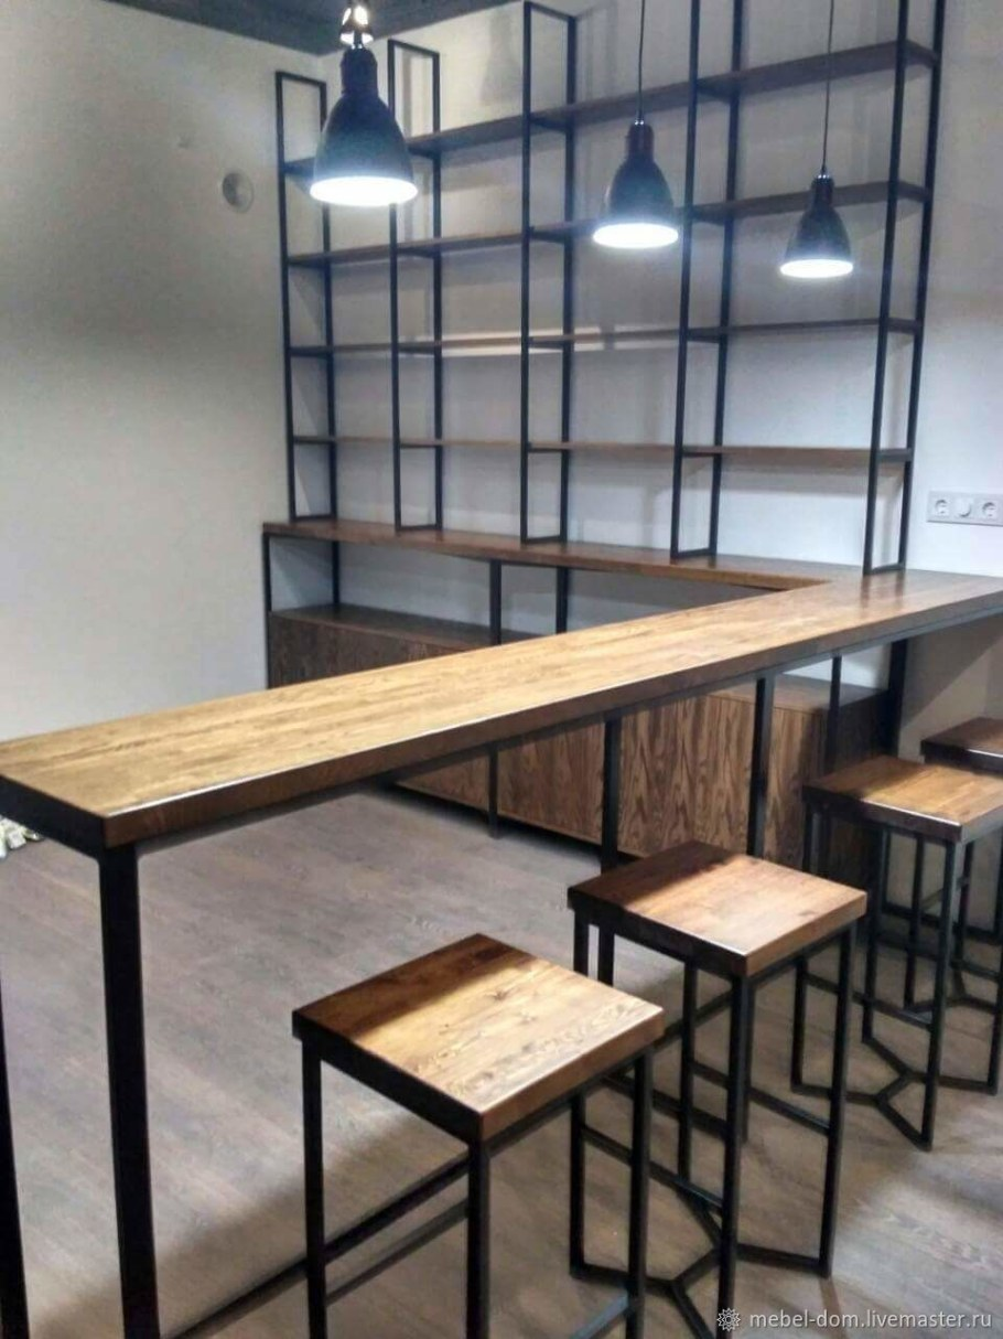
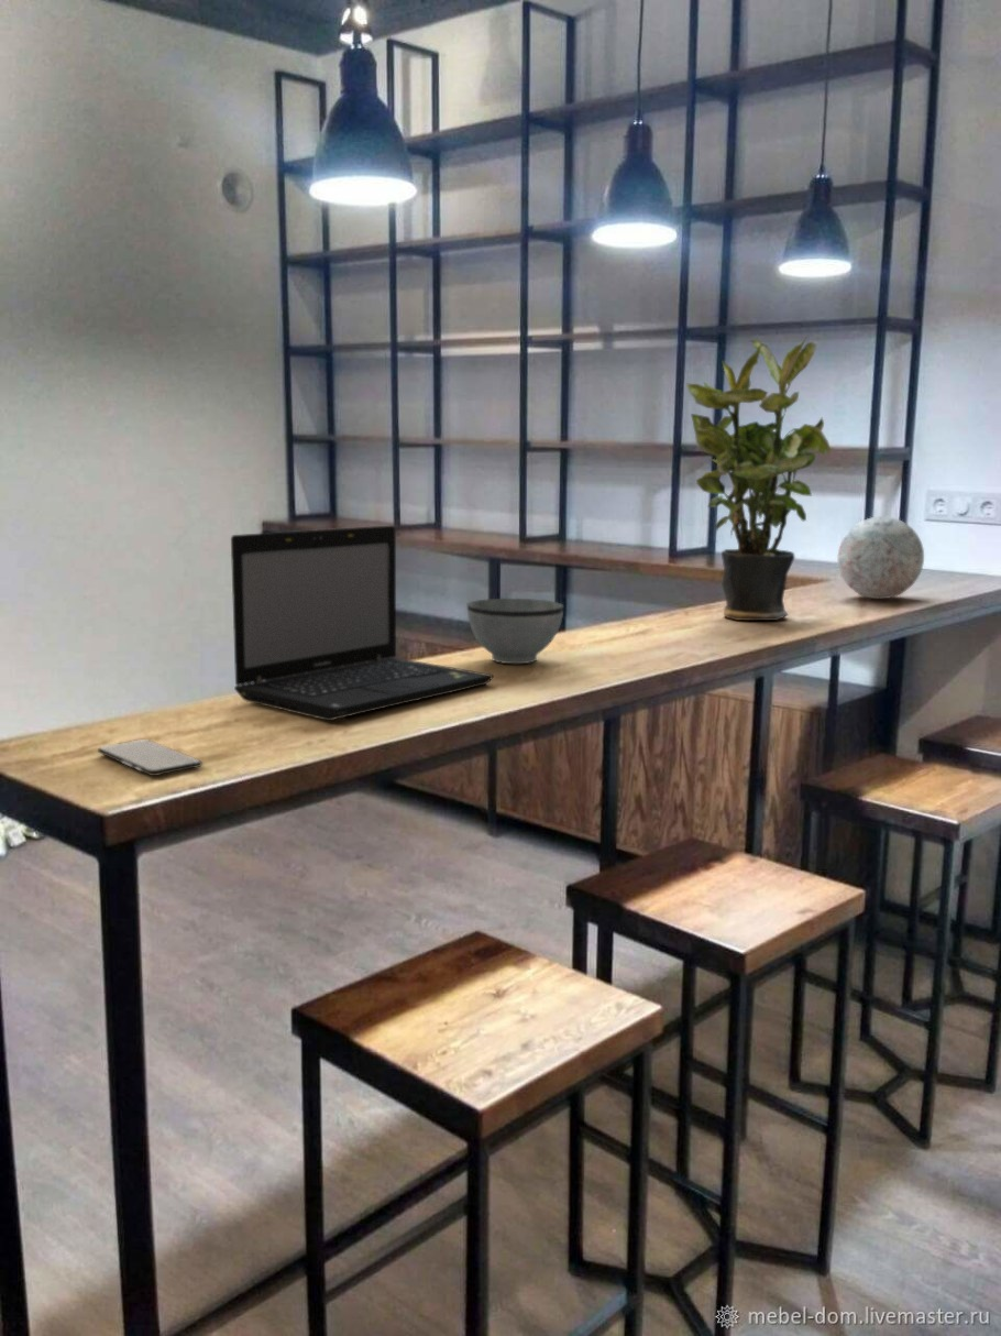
+ potted plant [685,337,832,622]
+ decorative ball [836,515,925,600]
+ bowl [466,598,564,665]
+ smartphone [97,738,204,777]
+ laptop [230,524,494,722]
